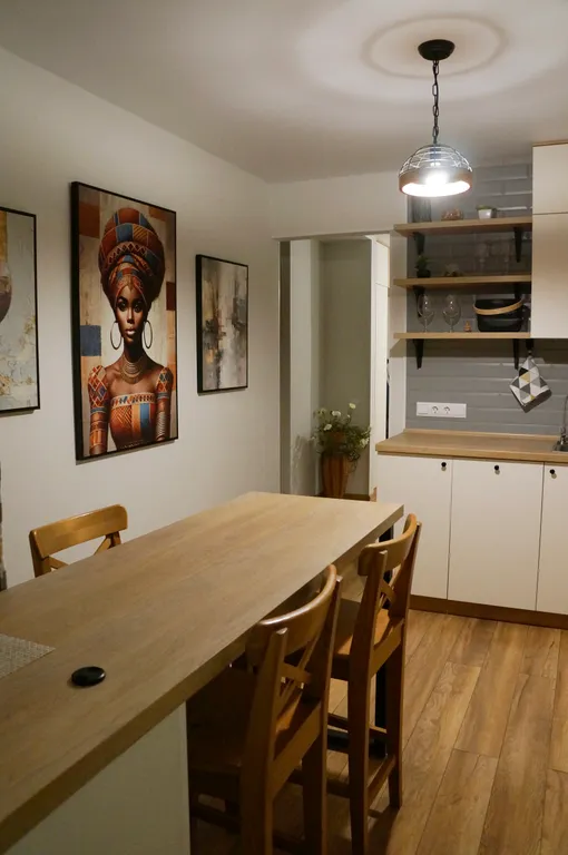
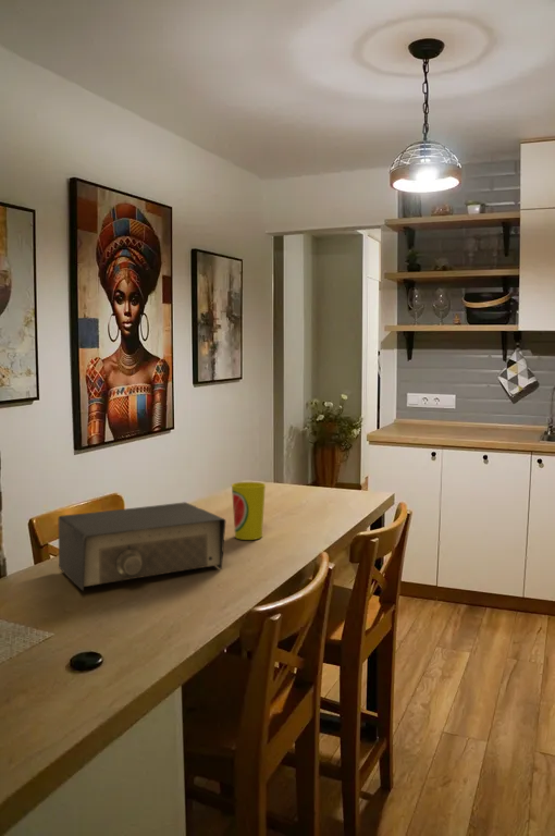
+ speaker [58,501,227,592]
+ cup [231,481,267,541]
